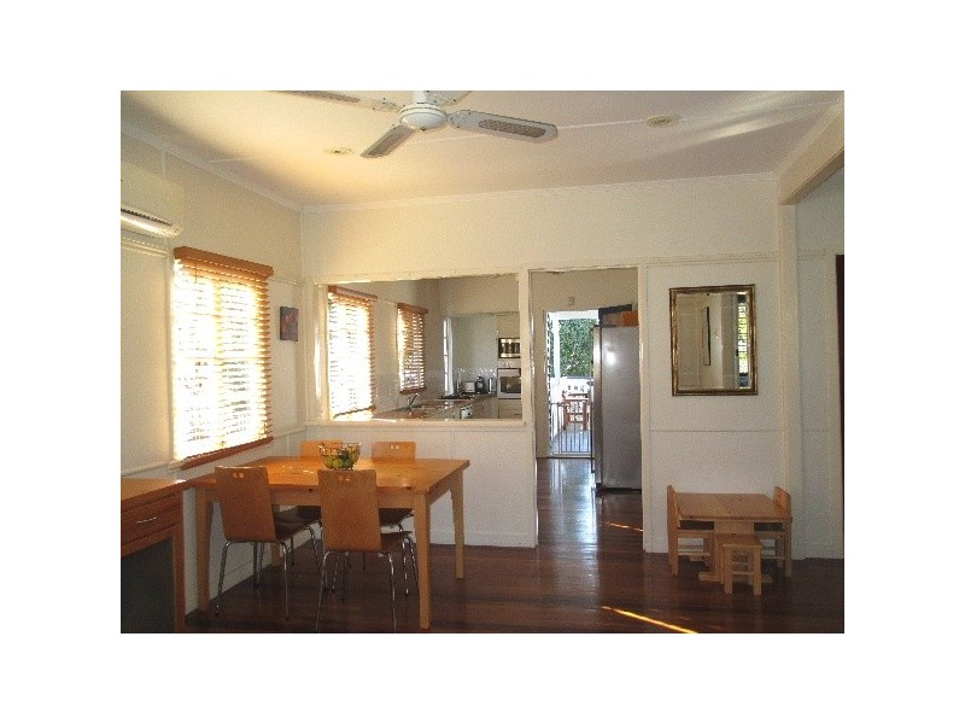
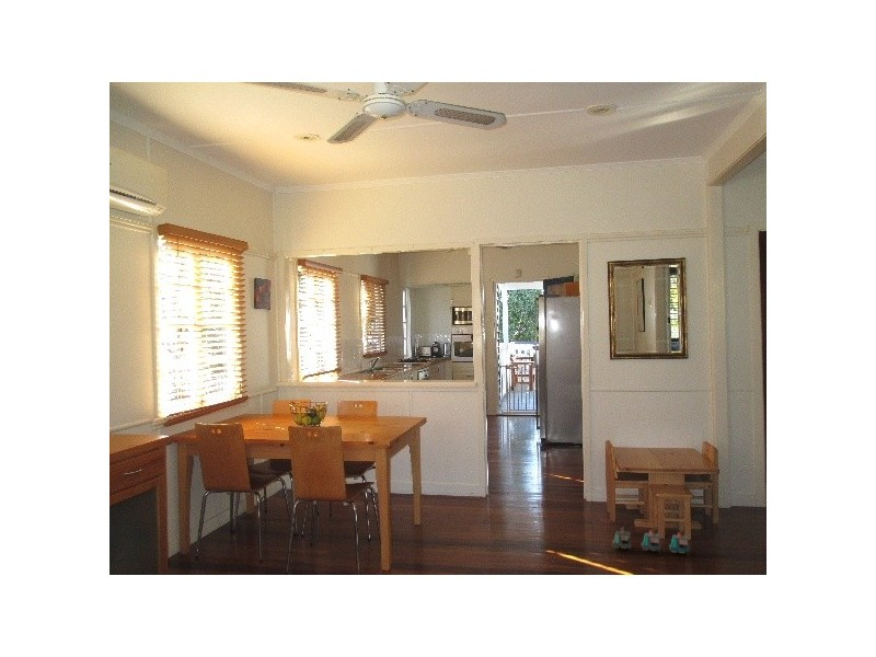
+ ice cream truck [611,522,691,557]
